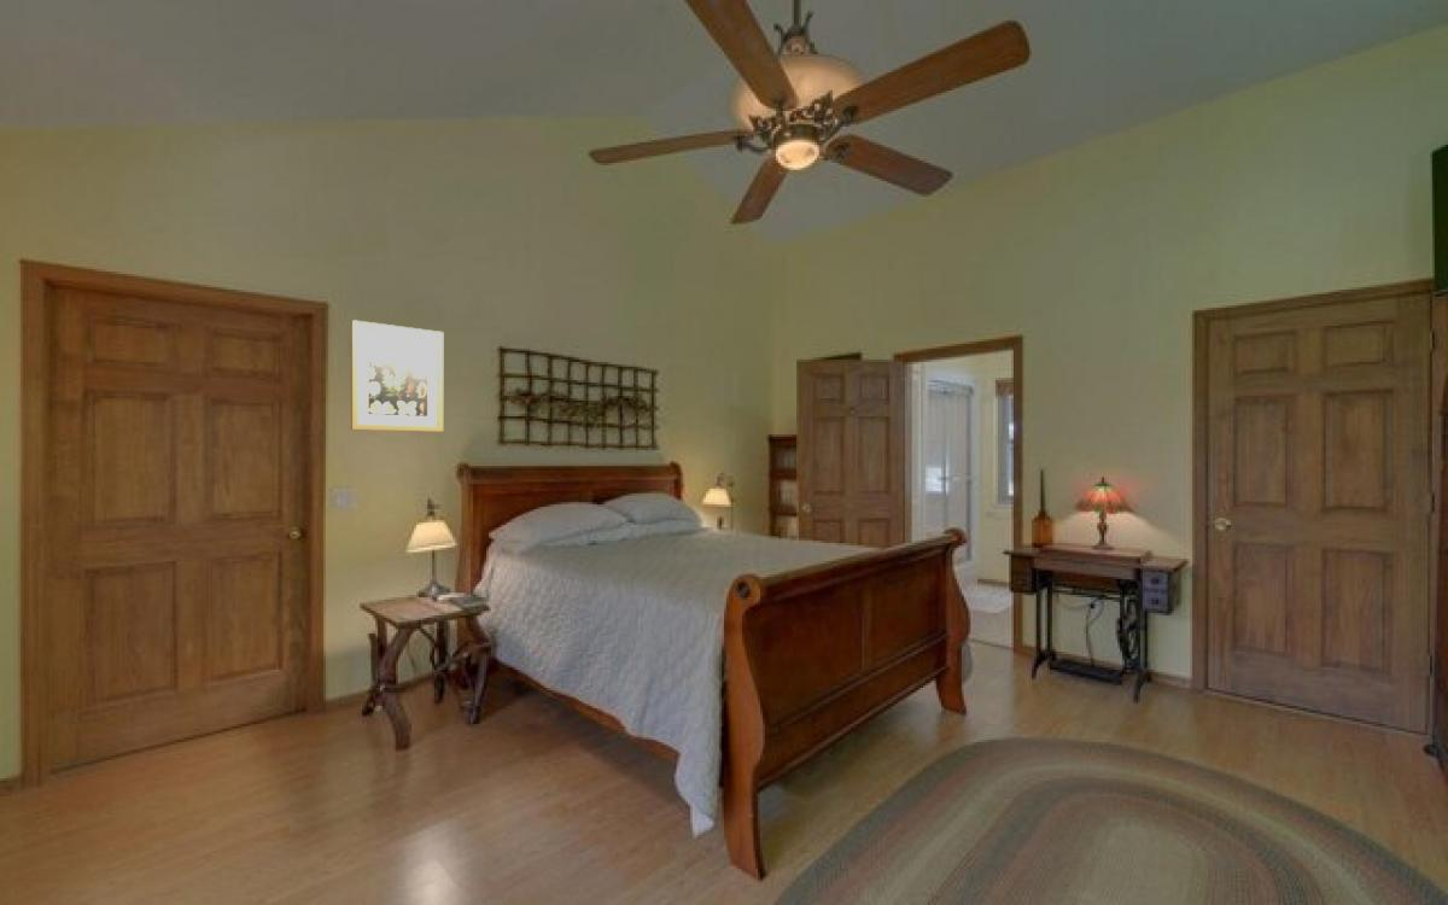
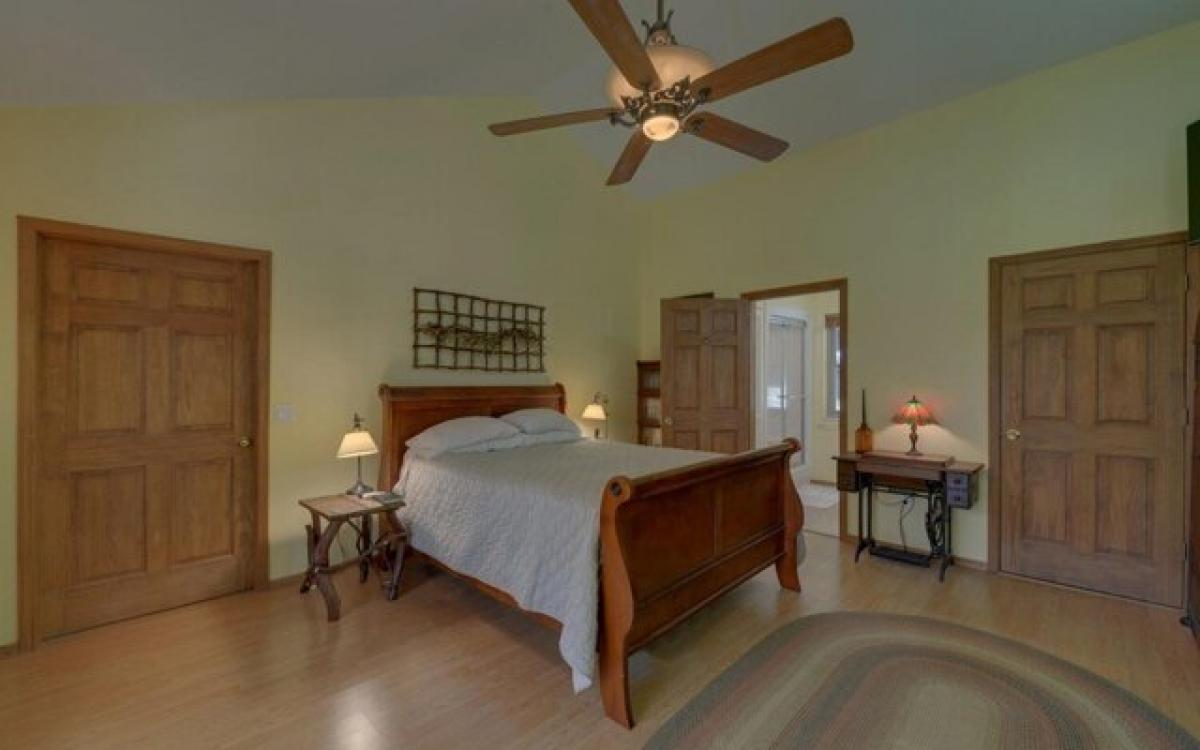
- wall art [350,319,444,433]
